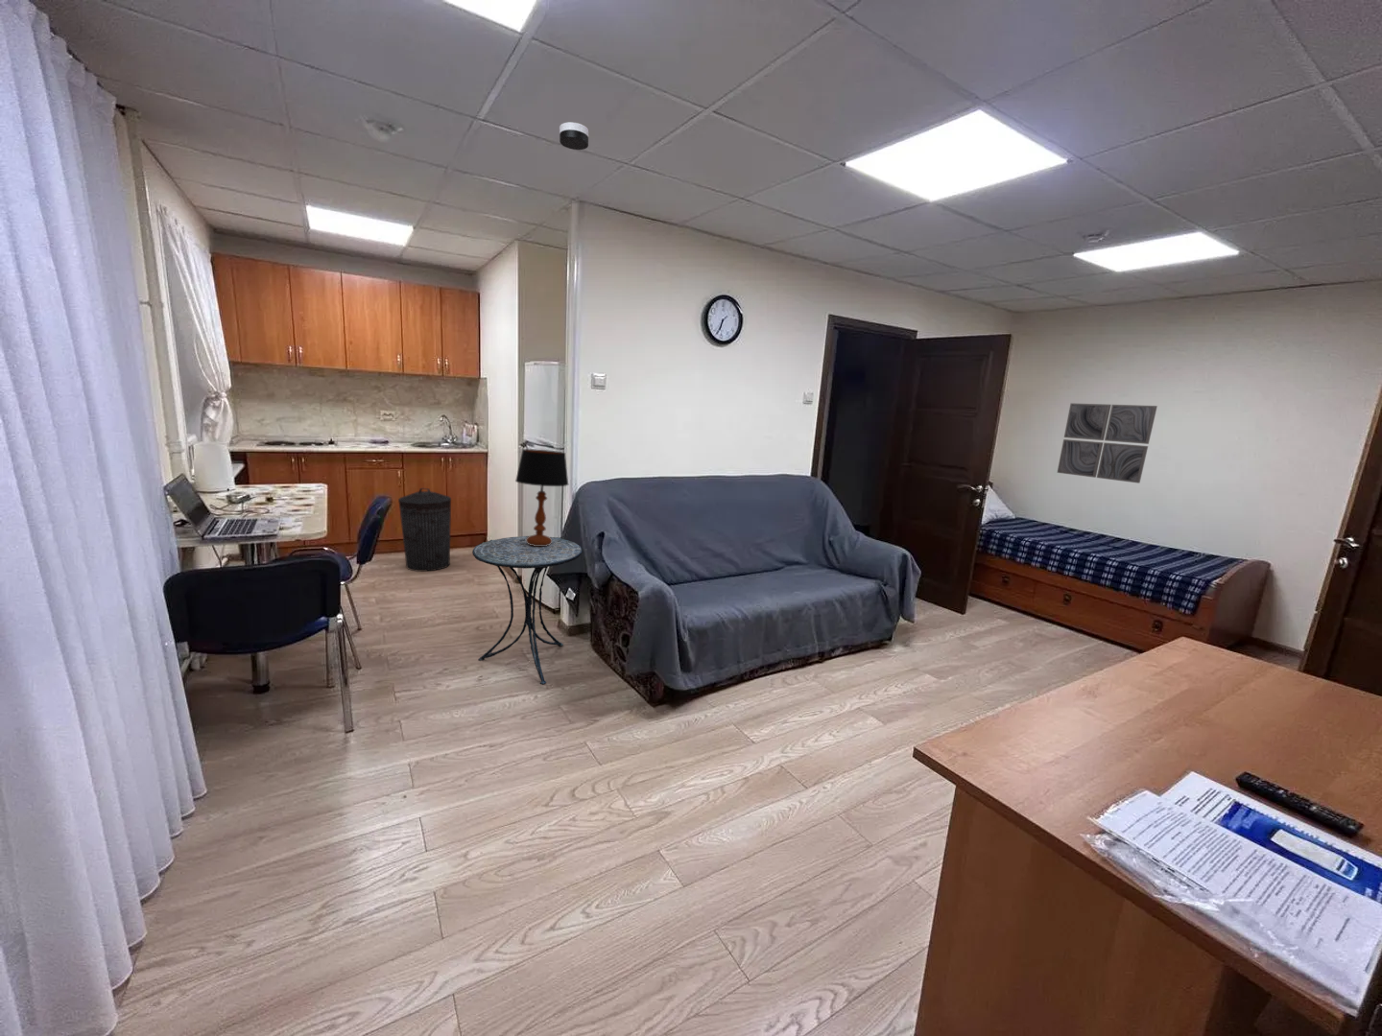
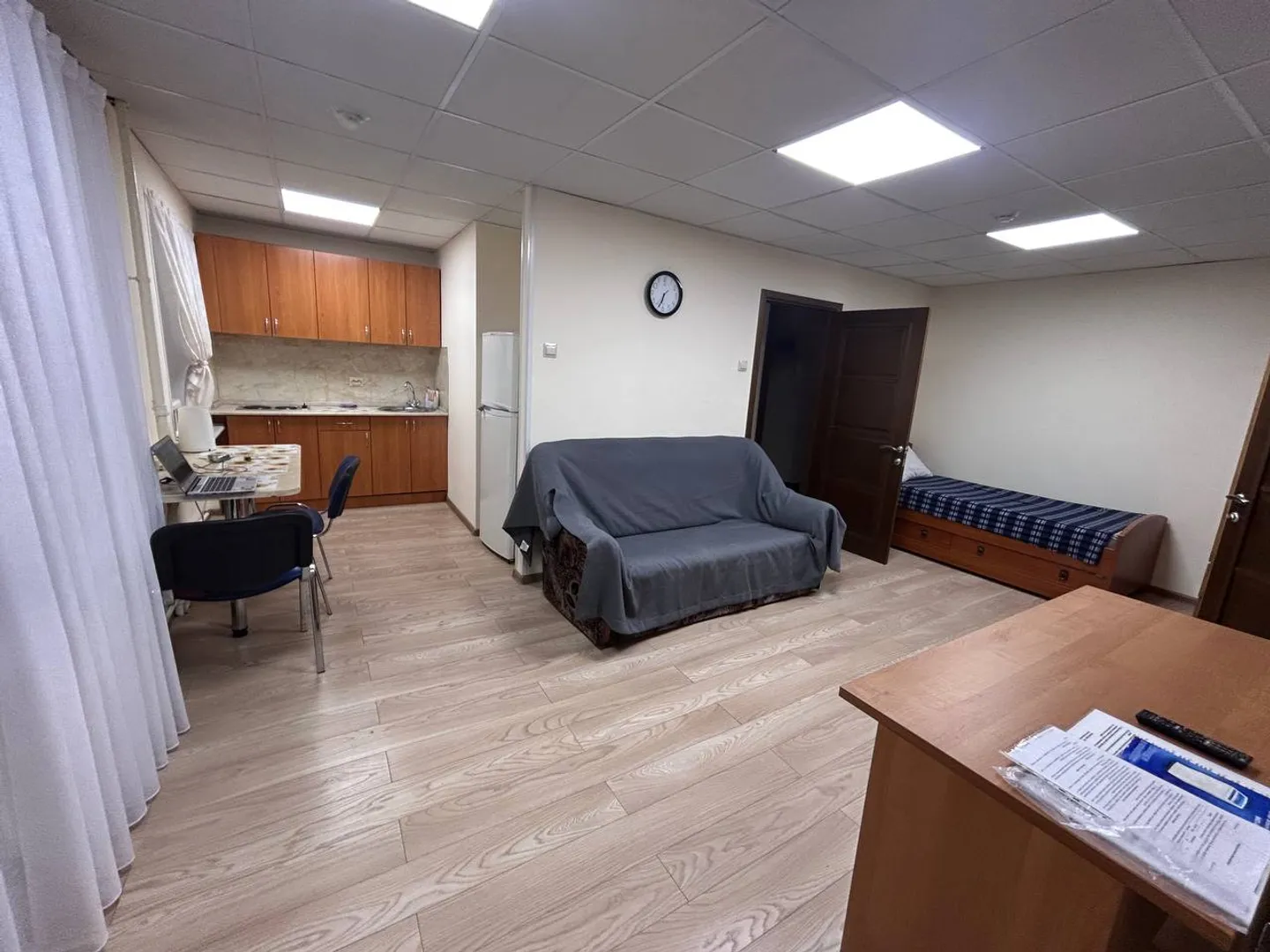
- side table [471,535,582,684]
- wall art [1057,402,1159,484]
- smoke detector [558,121,590,150]
- trash can [397,488,452,572]
- table lamp [515,448,569,546]
